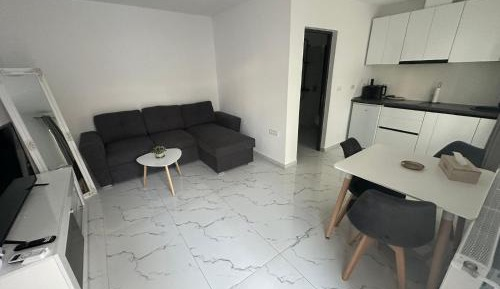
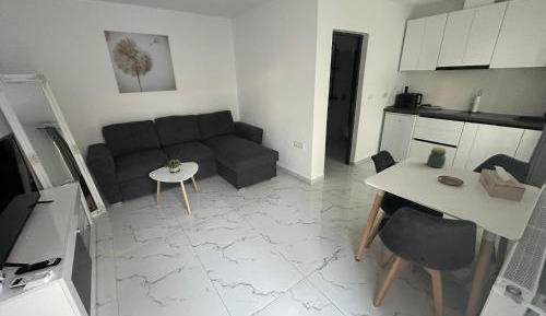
+ jar [426,147,447,168]
+ wall art [103,30,178,94]
